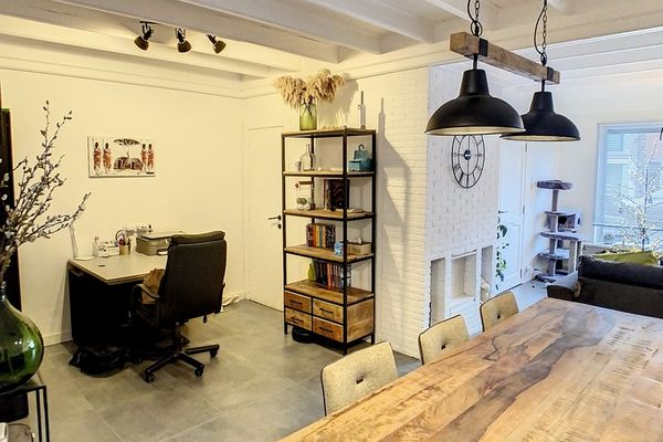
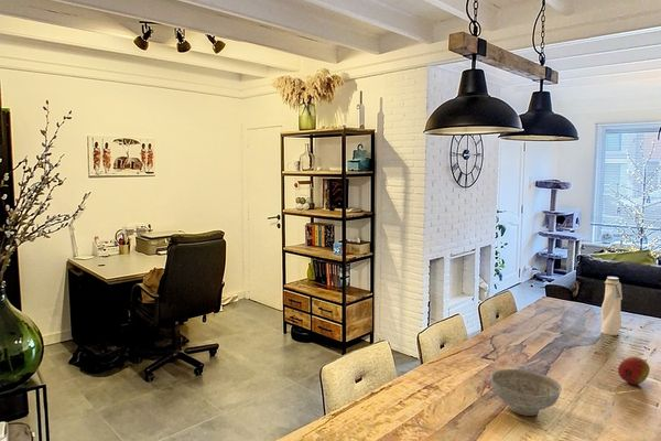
+ fruit [617,355,651,386]
+ water bottle [599,276,624,336]
+ decorative bowl [489,368,563,417]
